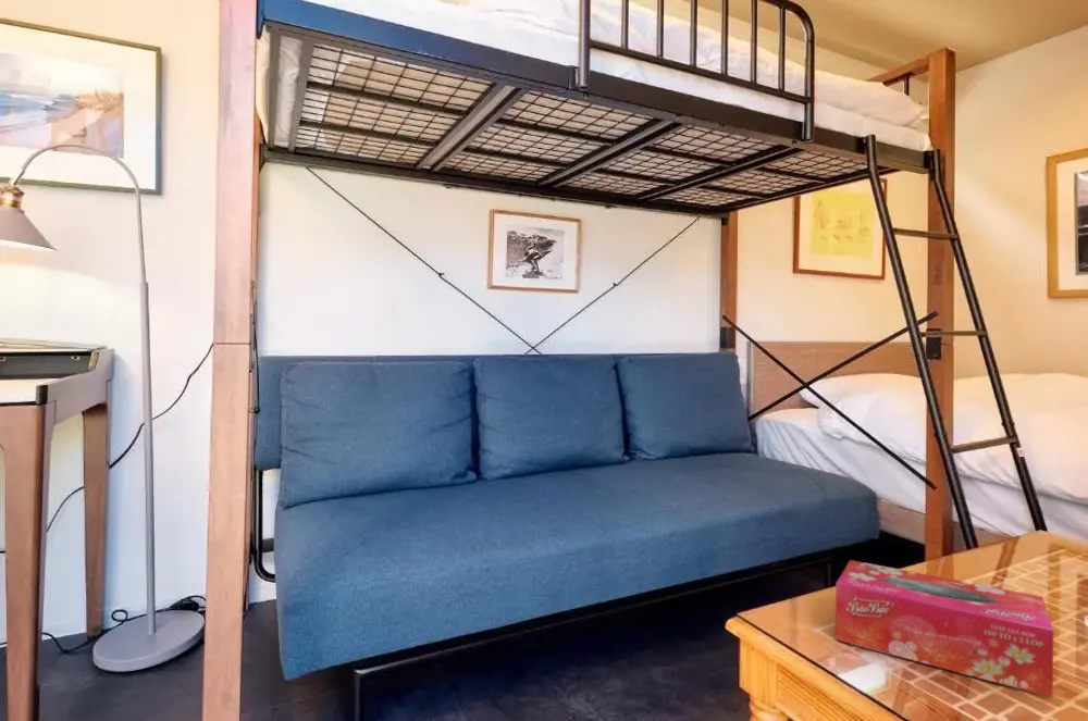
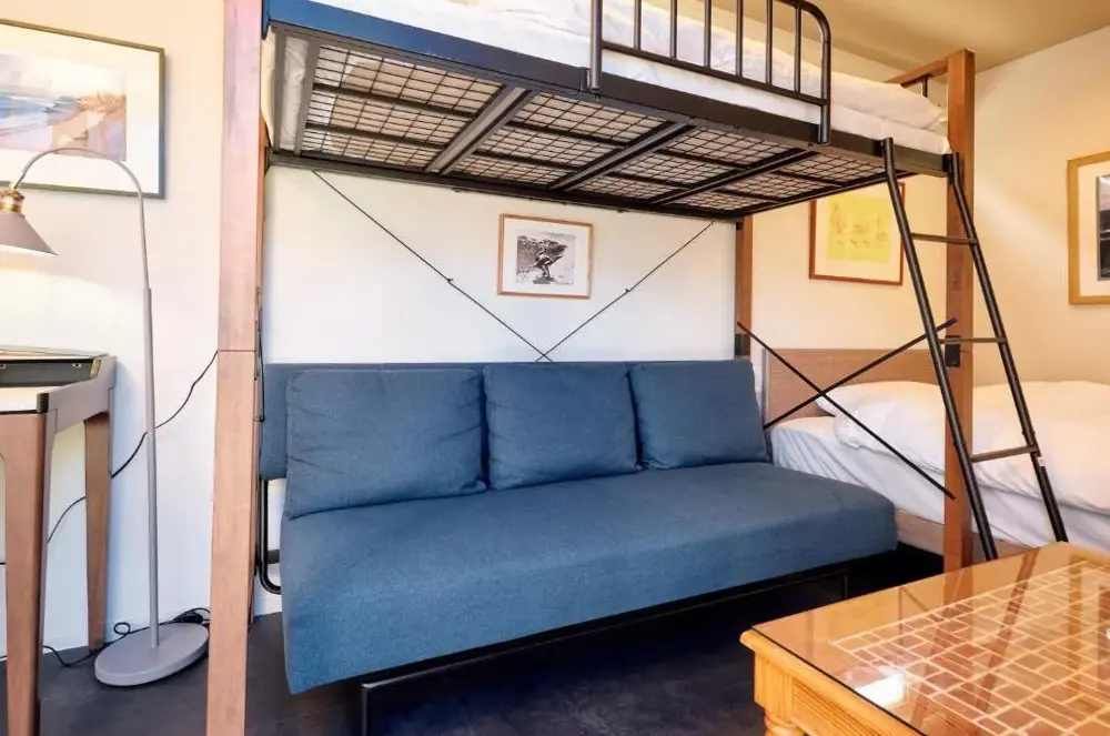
- tissue box [834,559,1054,699]
